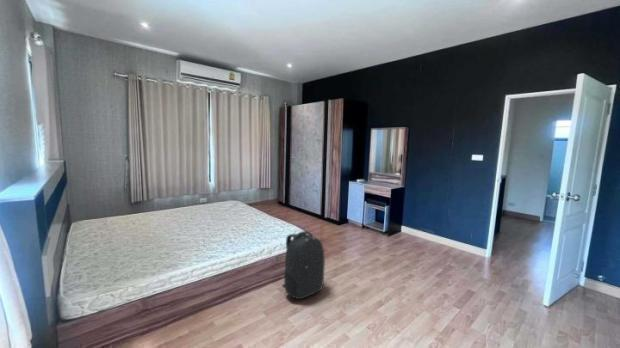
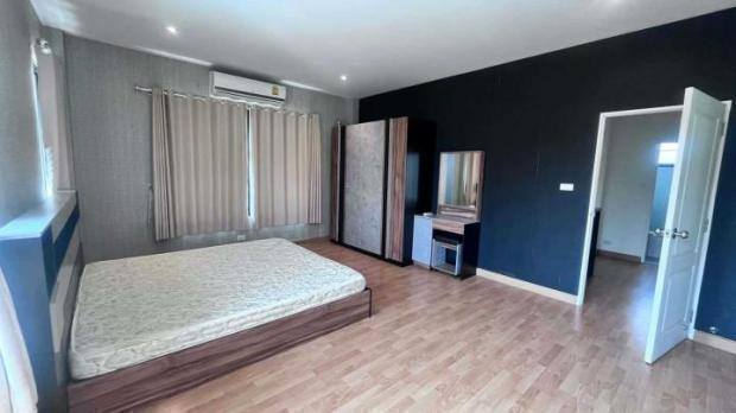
- backpack [281,230,326,300]
